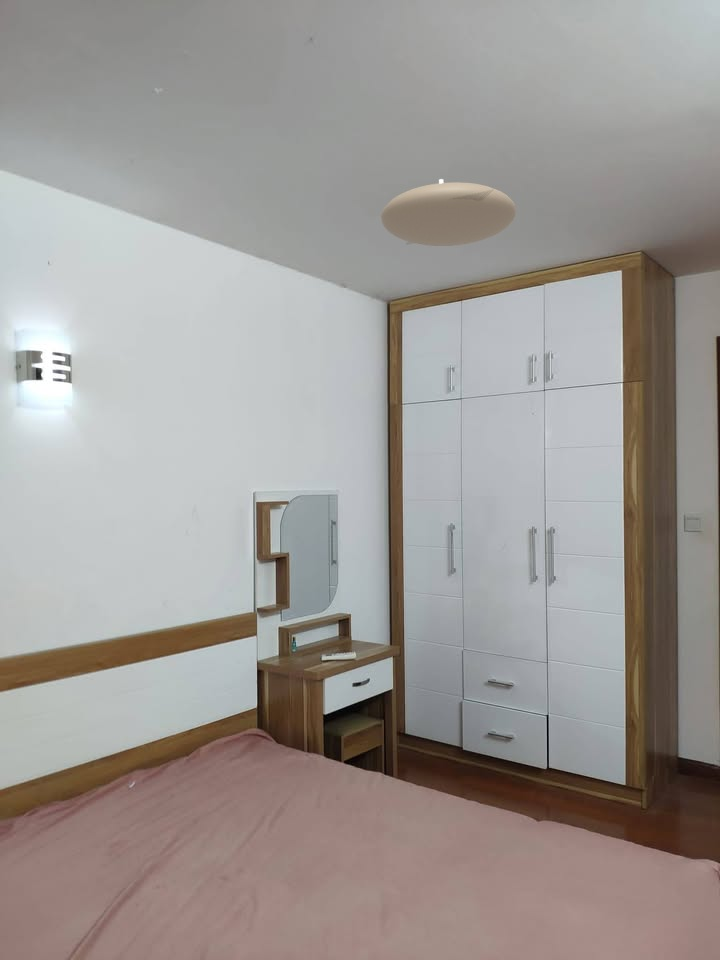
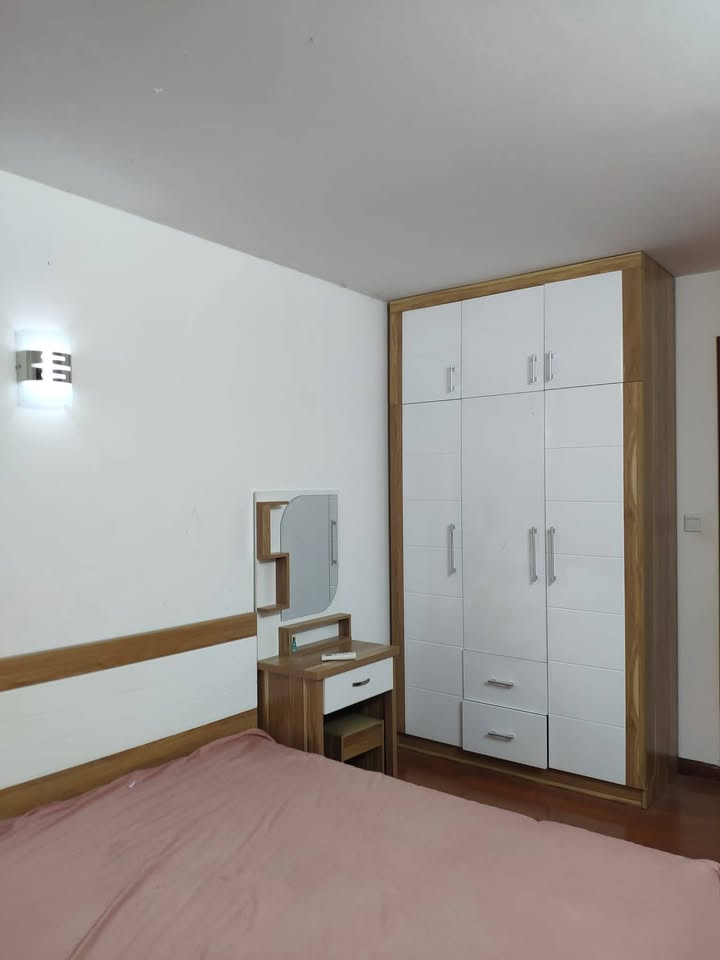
- ceiling light [380,178,517,247]
